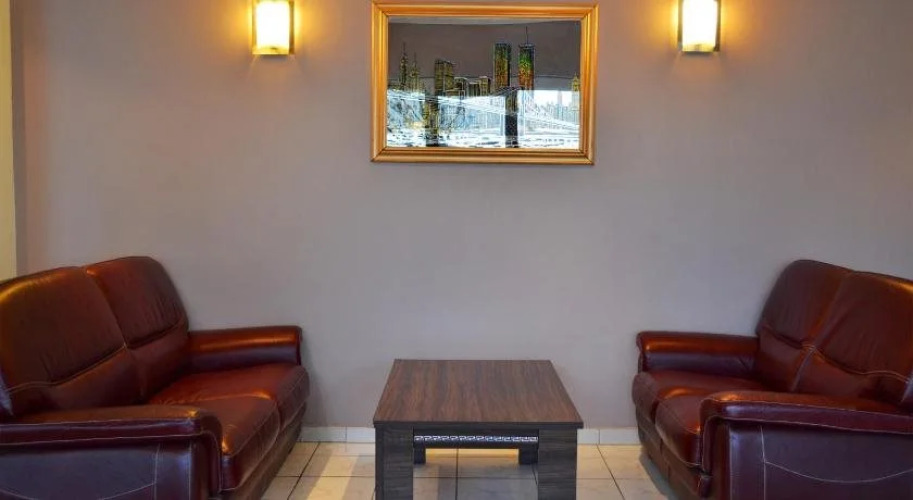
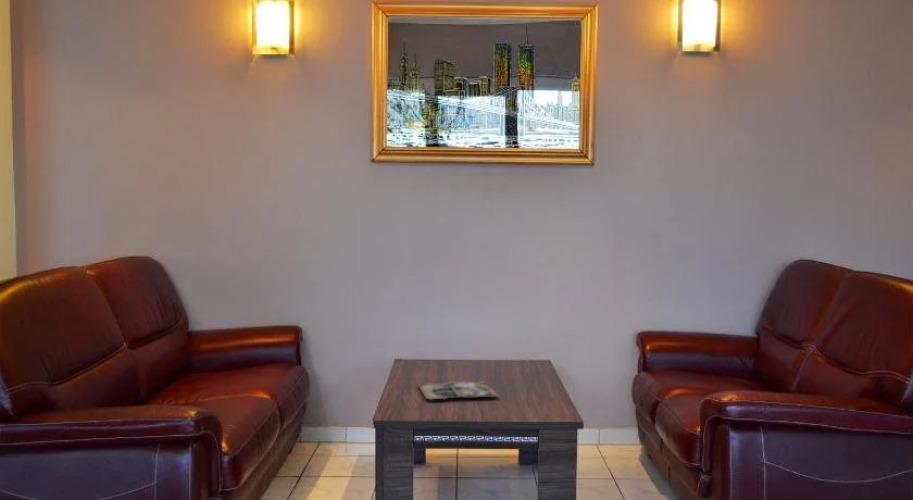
+ magazine [417,380,499,400]
